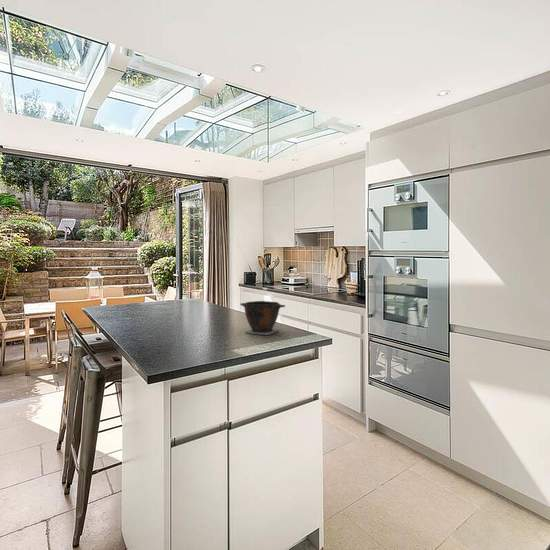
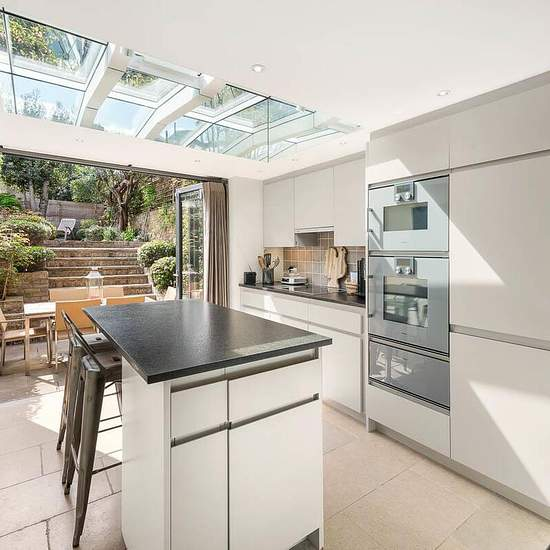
- bowl [239,300,286,336]
